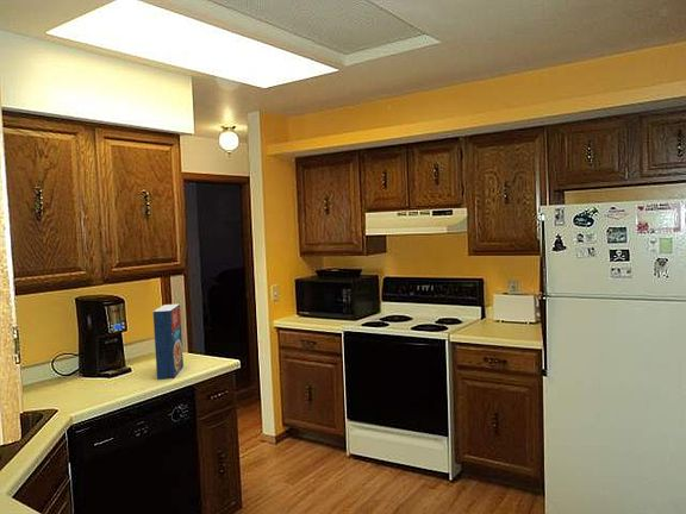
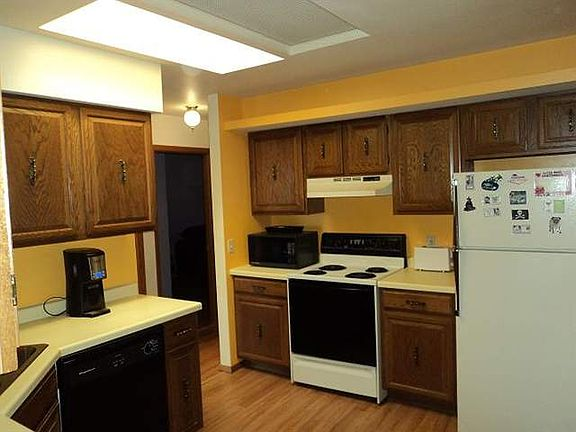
- cereal box [152,303,185,381]
